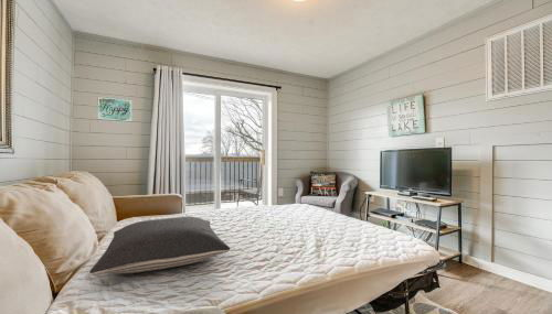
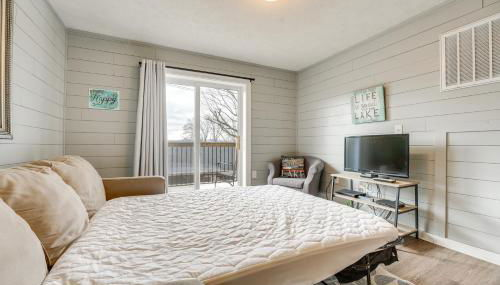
- pillow [88,216,231,275]
